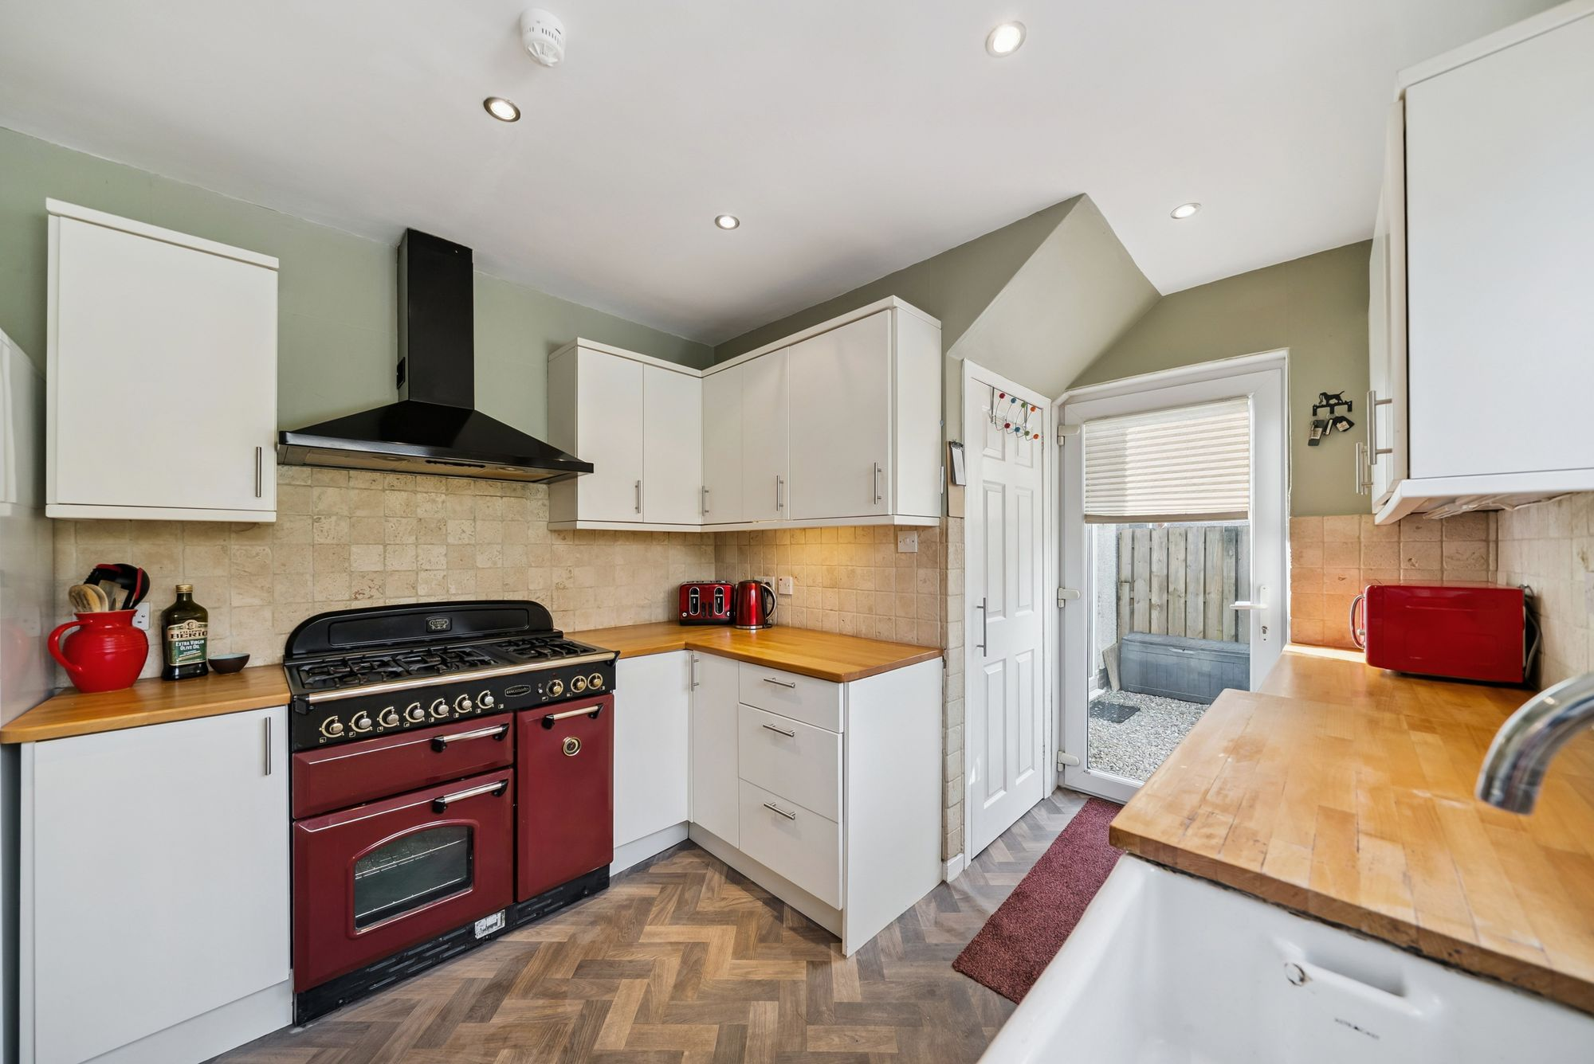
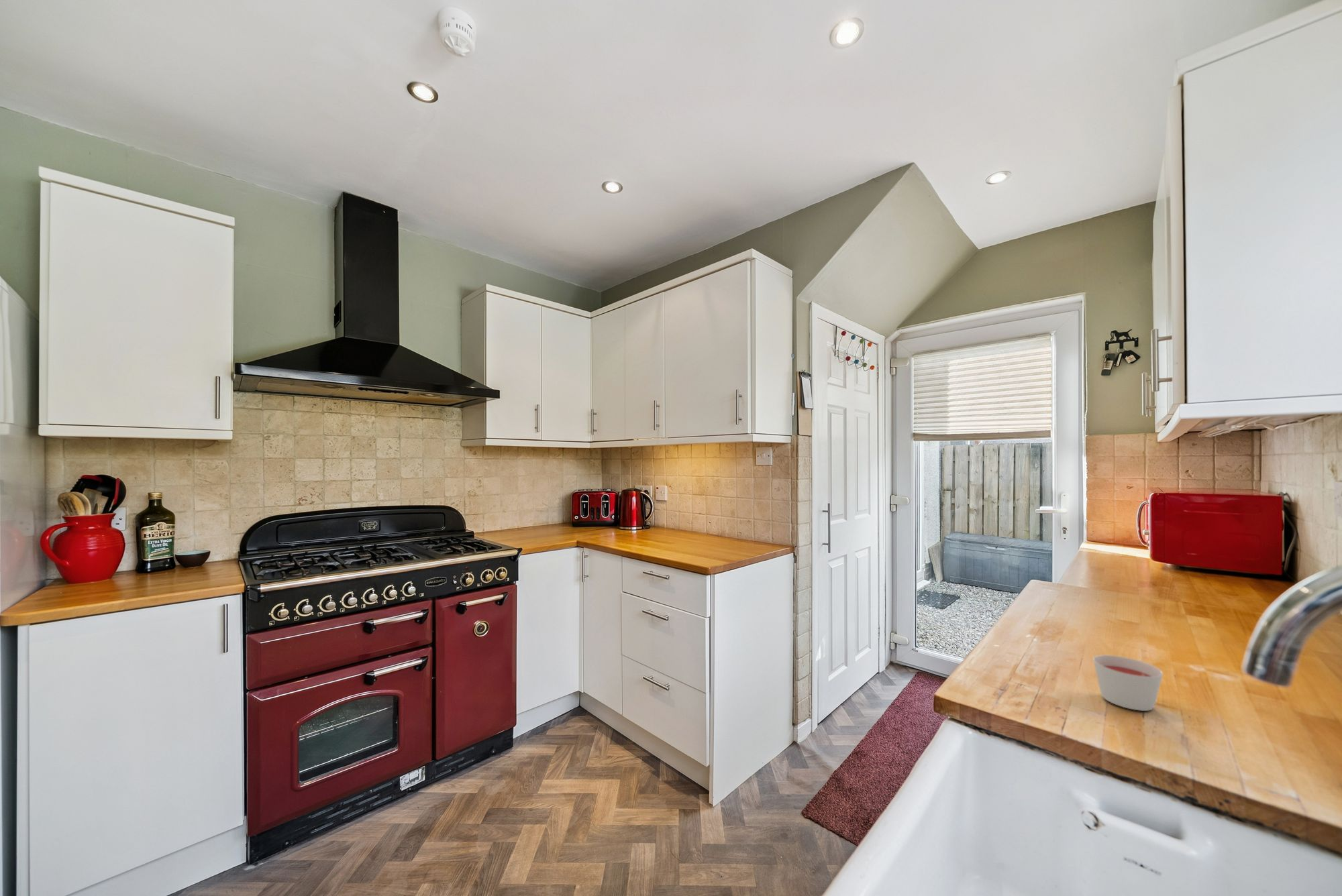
+ candle [1092,655,1164,712]
